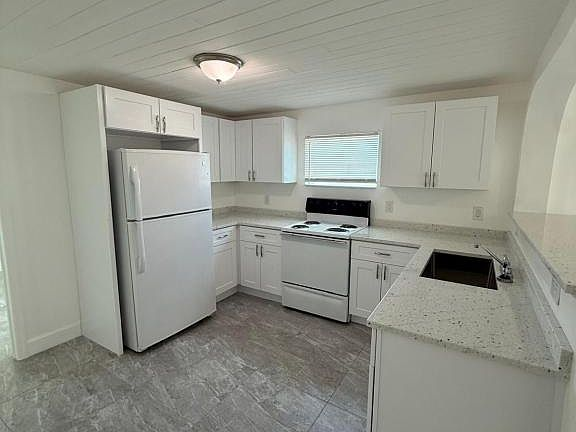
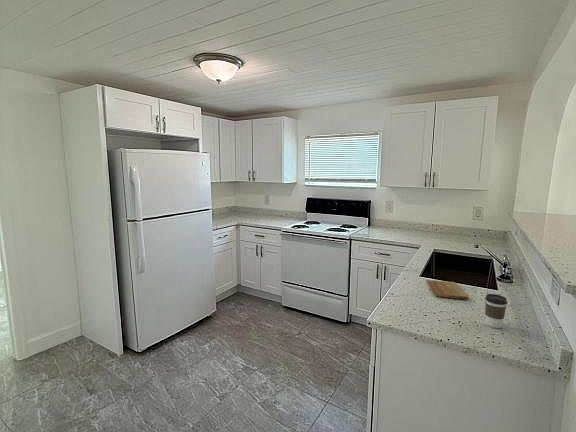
+ cutting board [425,279,469,300]
+ coffee cup [484,293,508,329]
